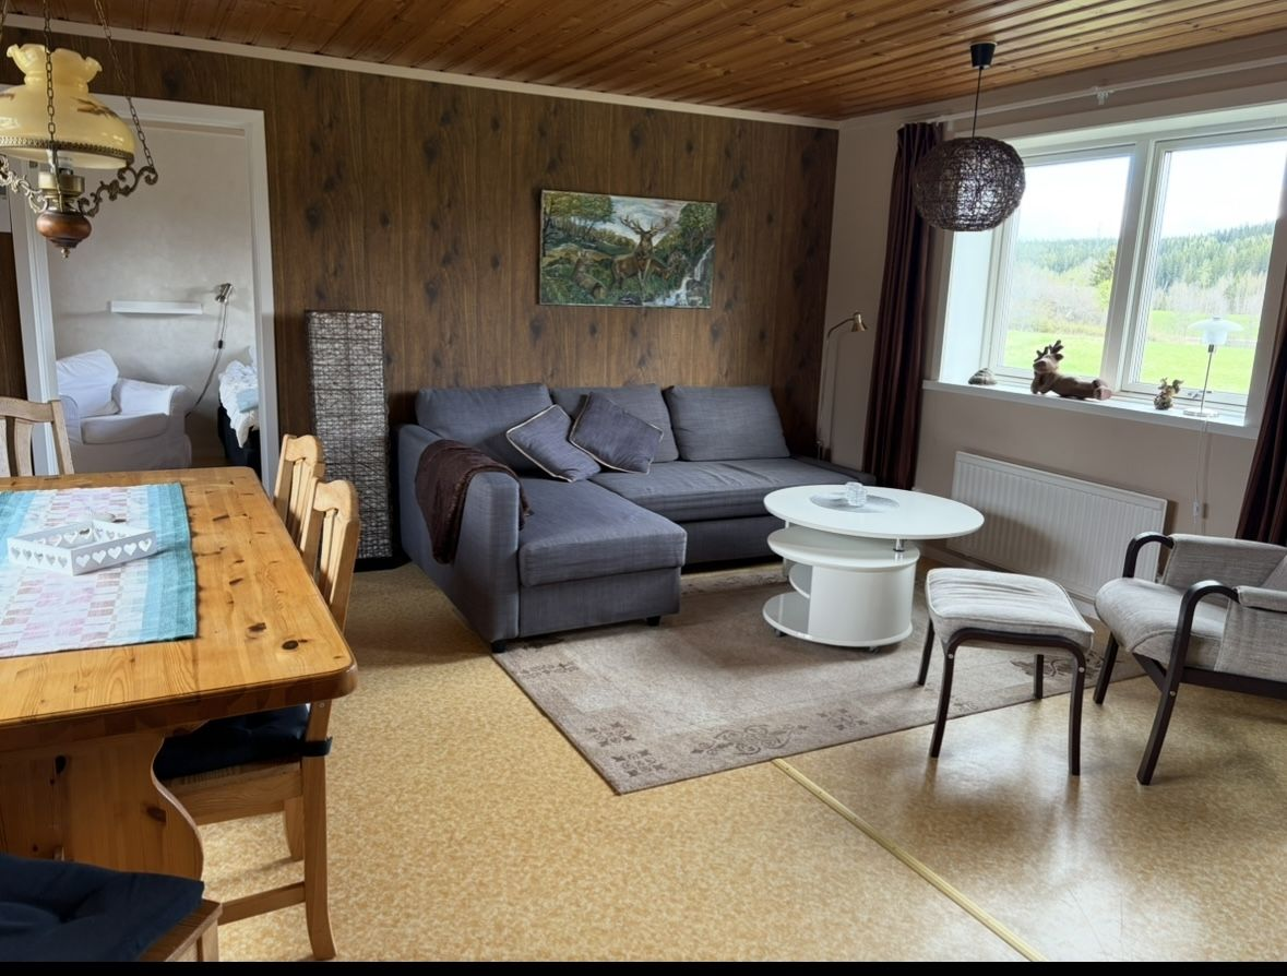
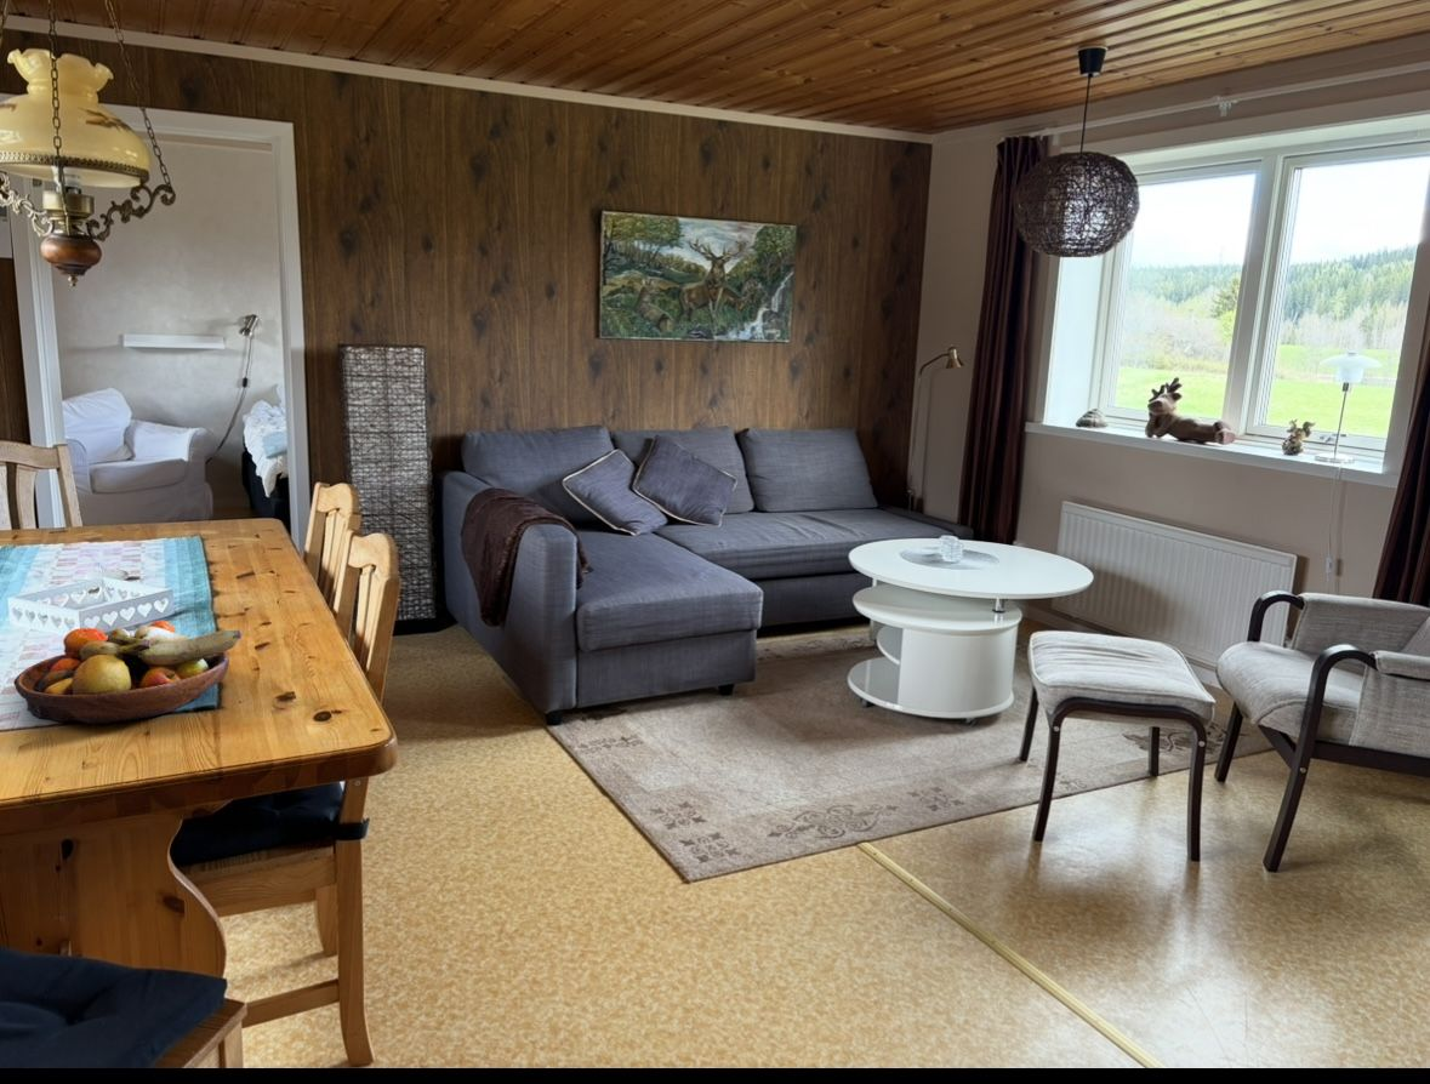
+ fruit bowl [12,620,243,725]
